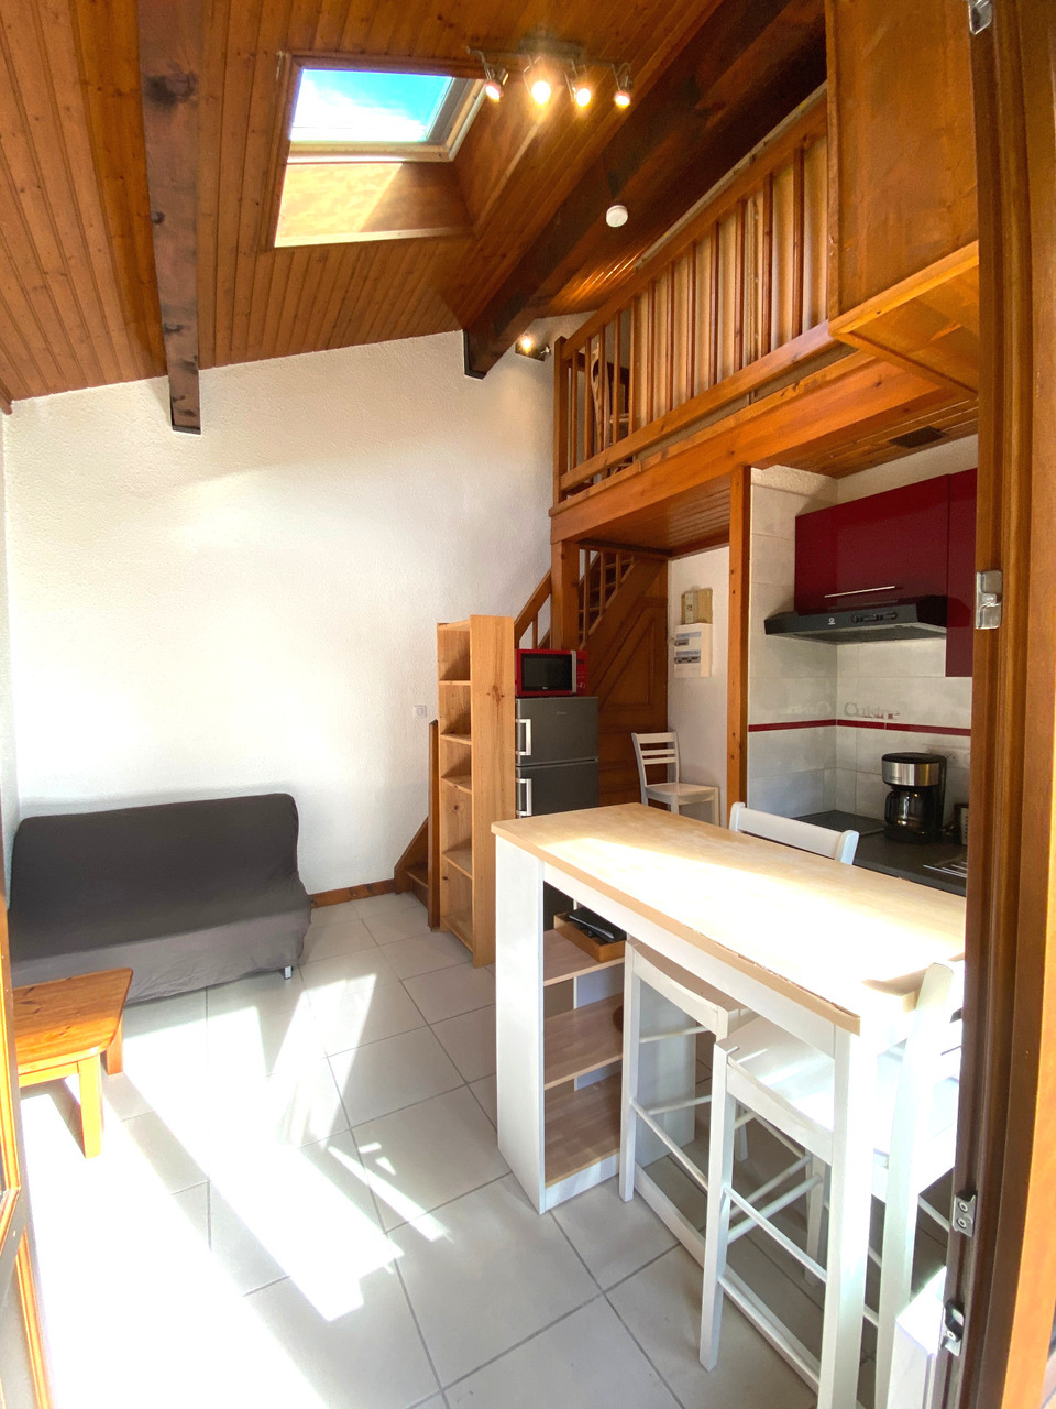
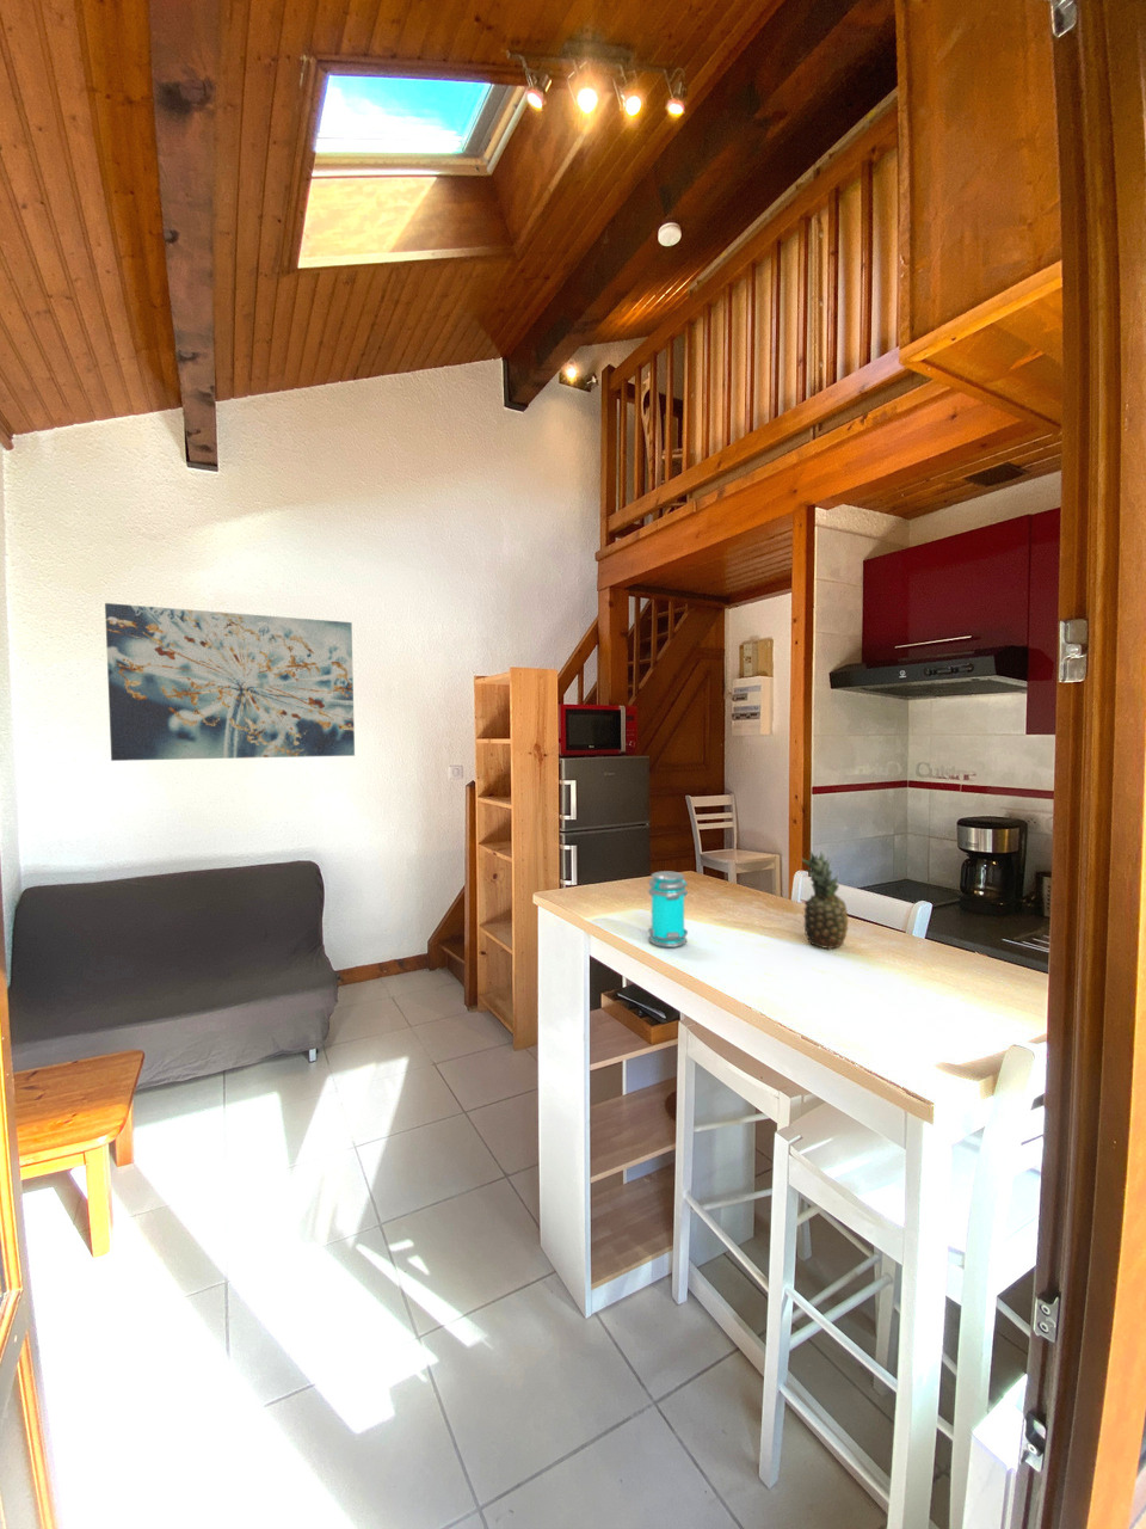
+ fruit [799,850,850,950]
+ wall art [104,602,356,762]
+ jar [646,869,689,949]
